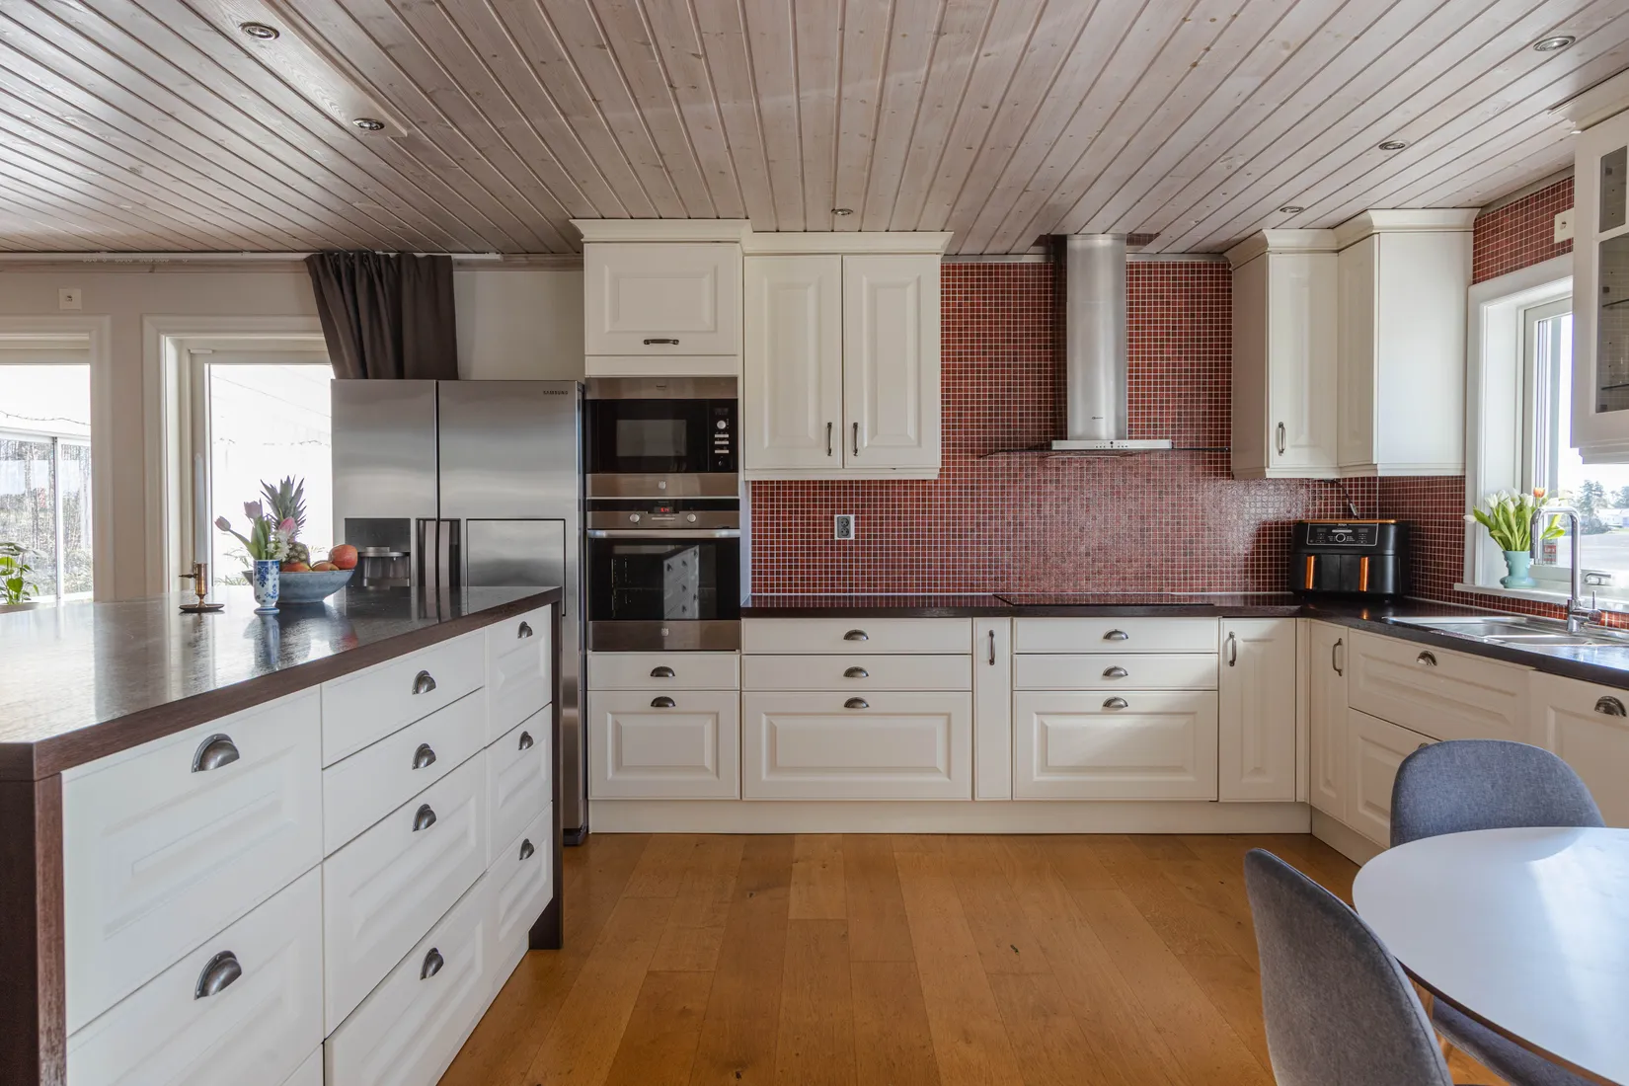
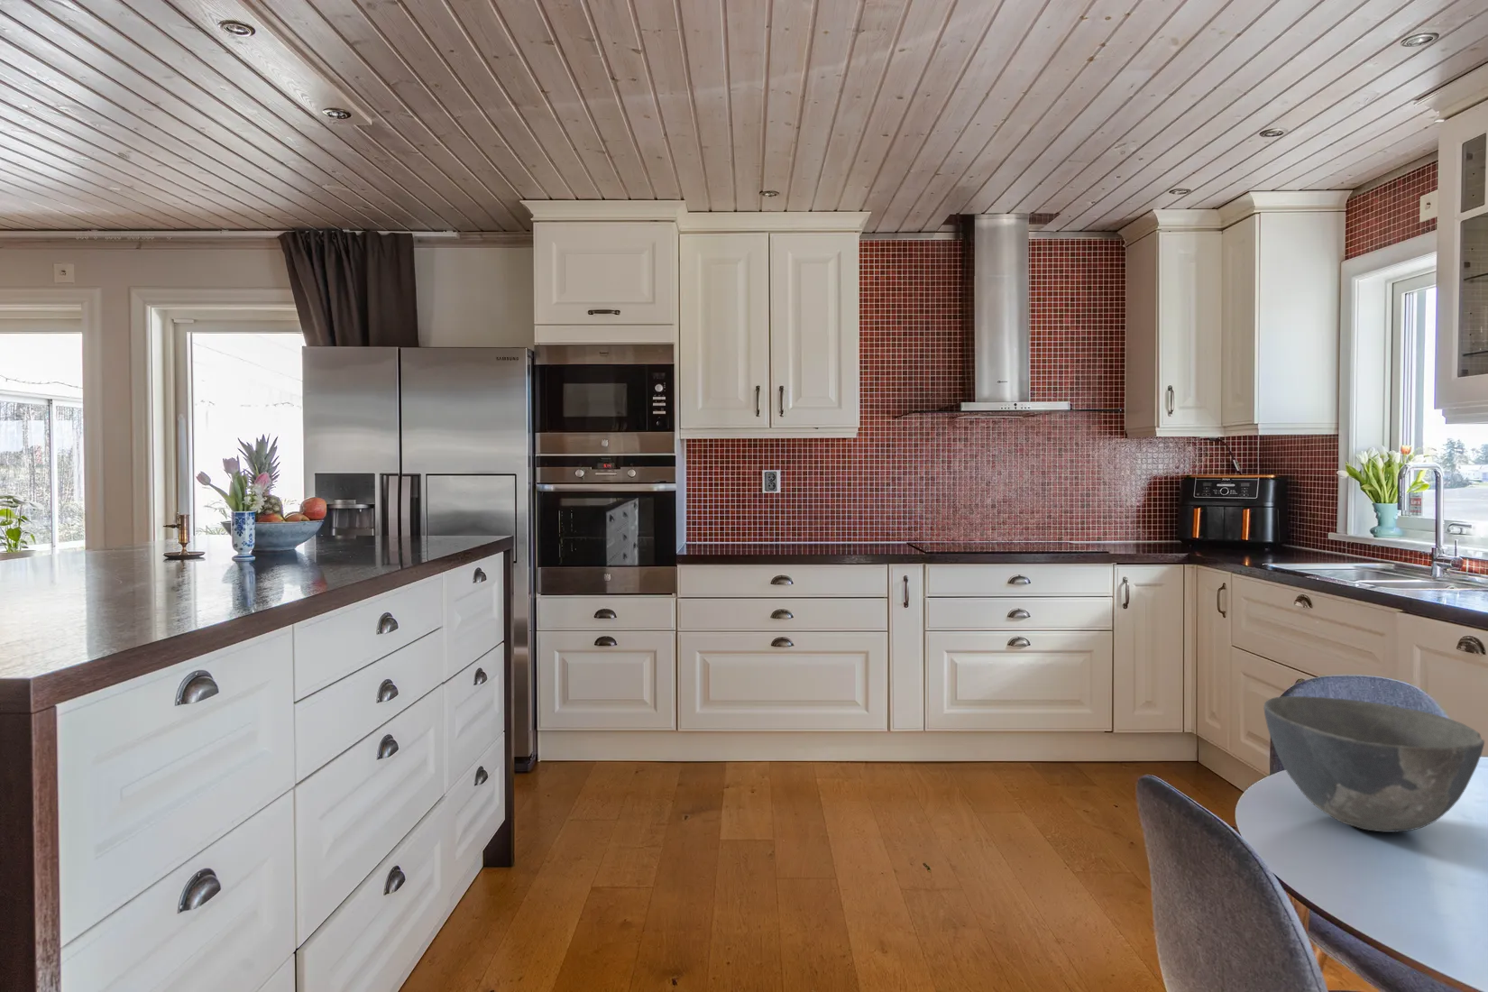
+ bowl [1262,695,1486,834]
